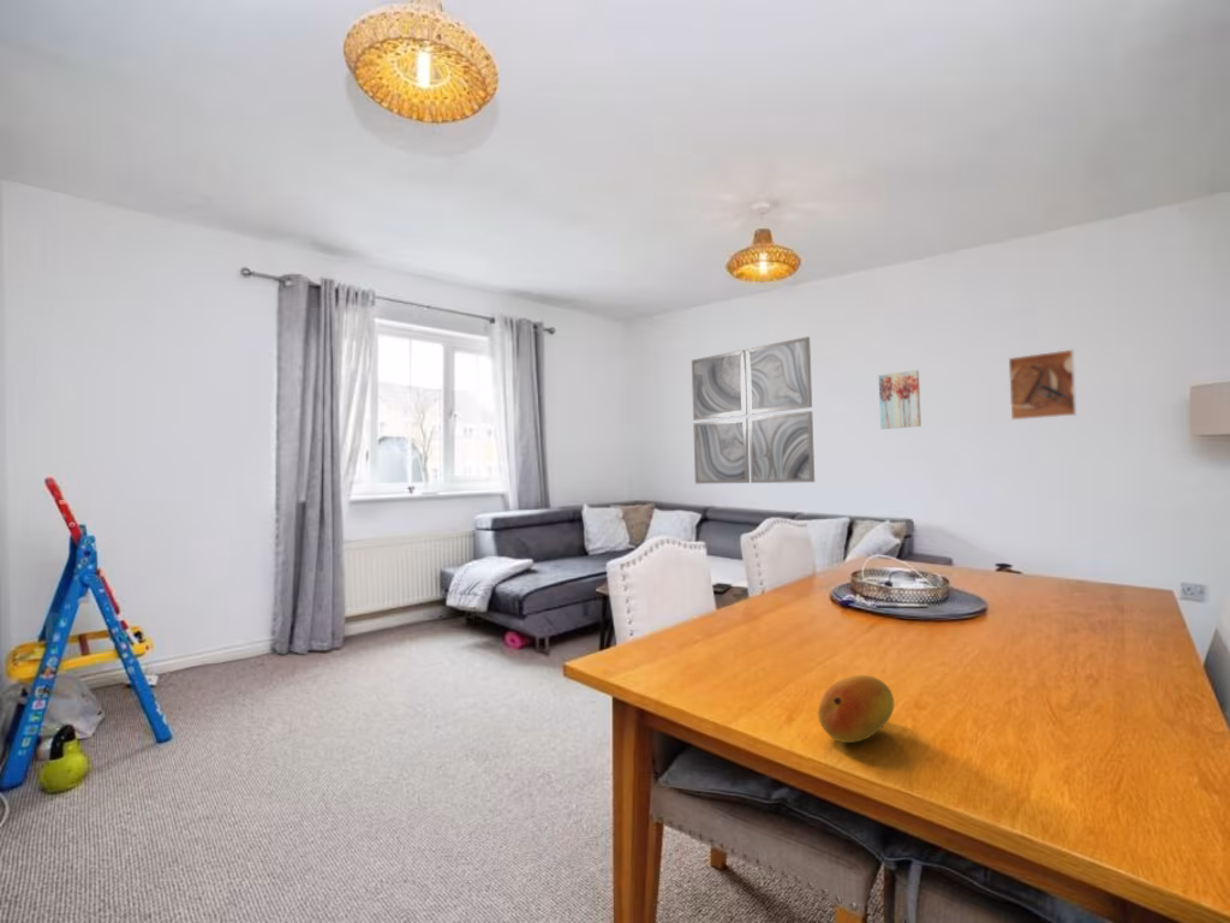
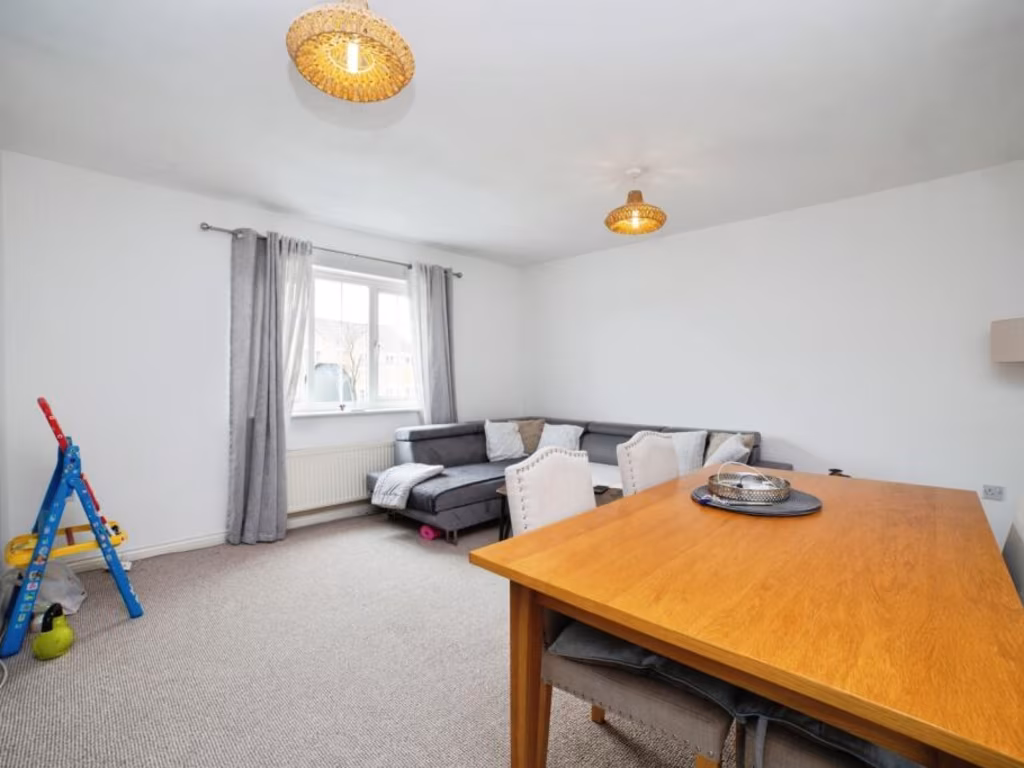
- wall art [878,369,922,430]
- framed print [1008,349,1077,421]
- fruit [817,674,895,744]
- wall art [691,335,816,484]
